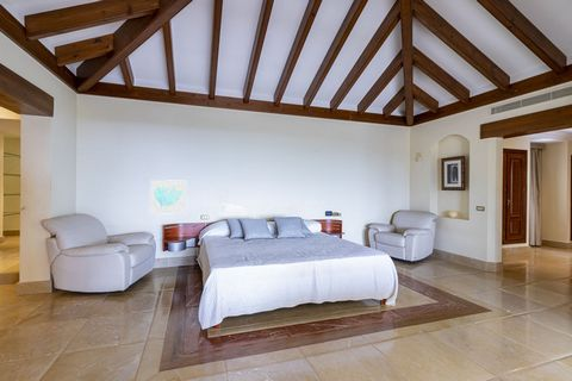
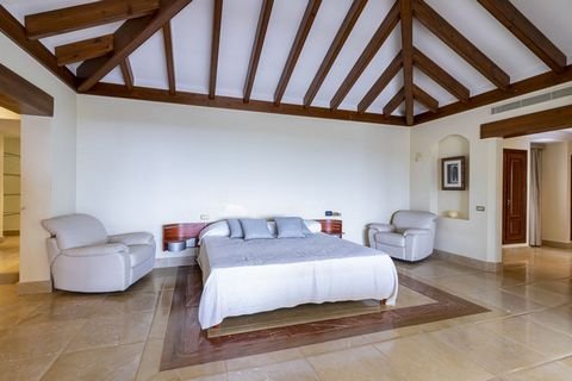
- wall art [149,179,187,216]
